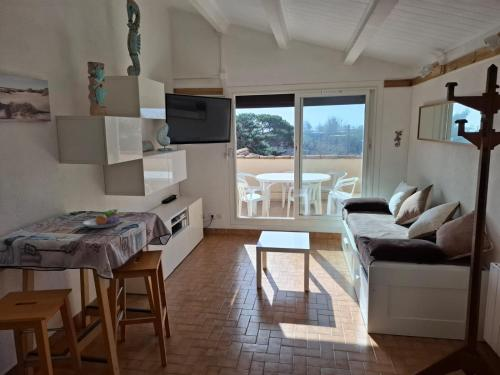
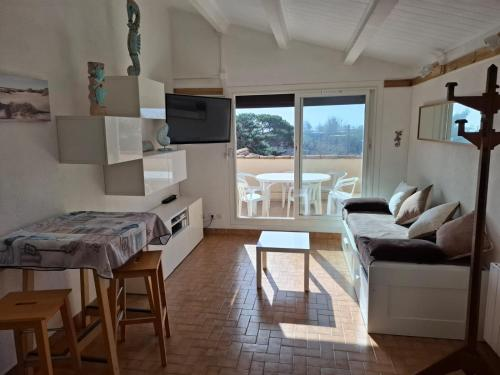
- fruit bowl [82,208,123,229]
